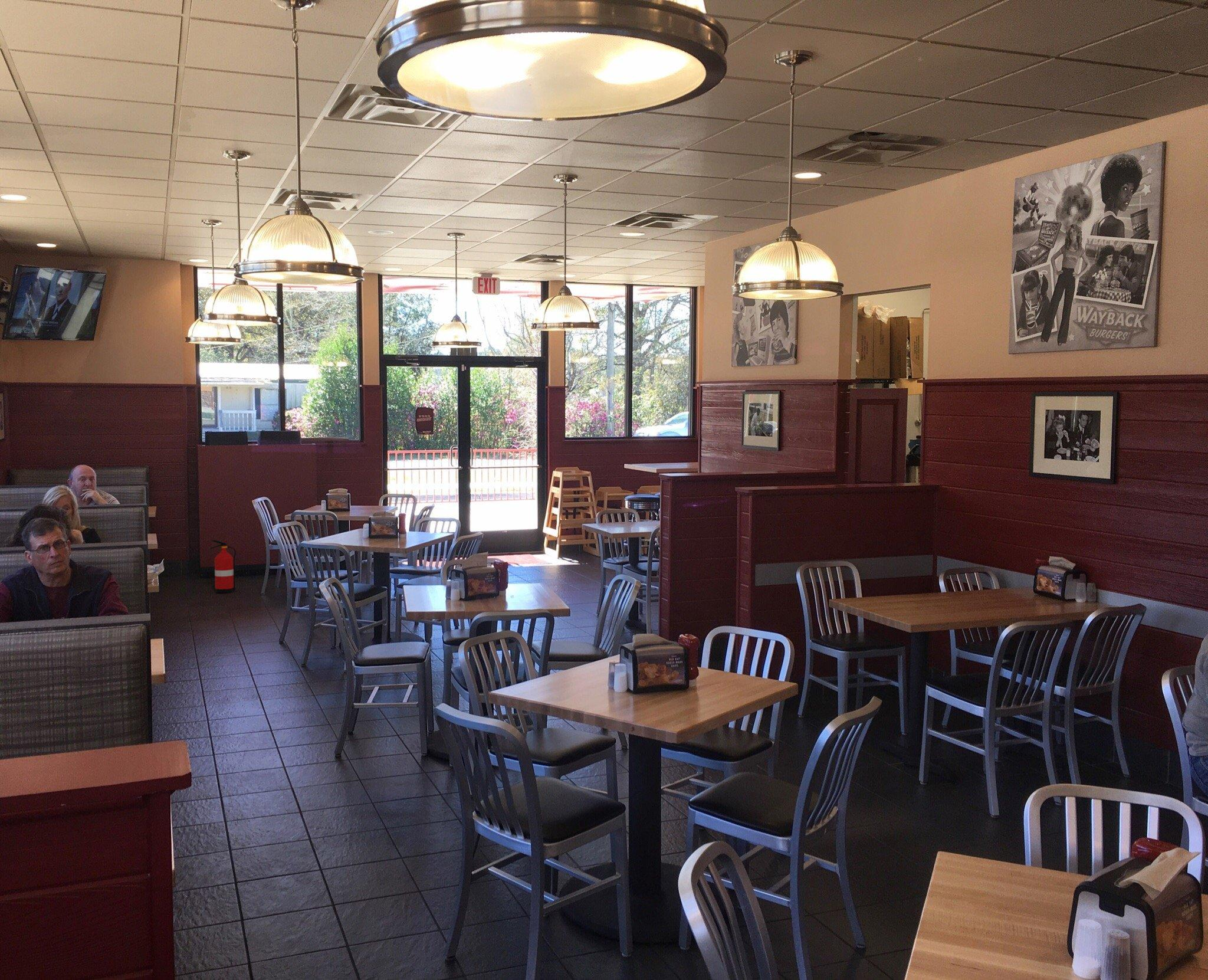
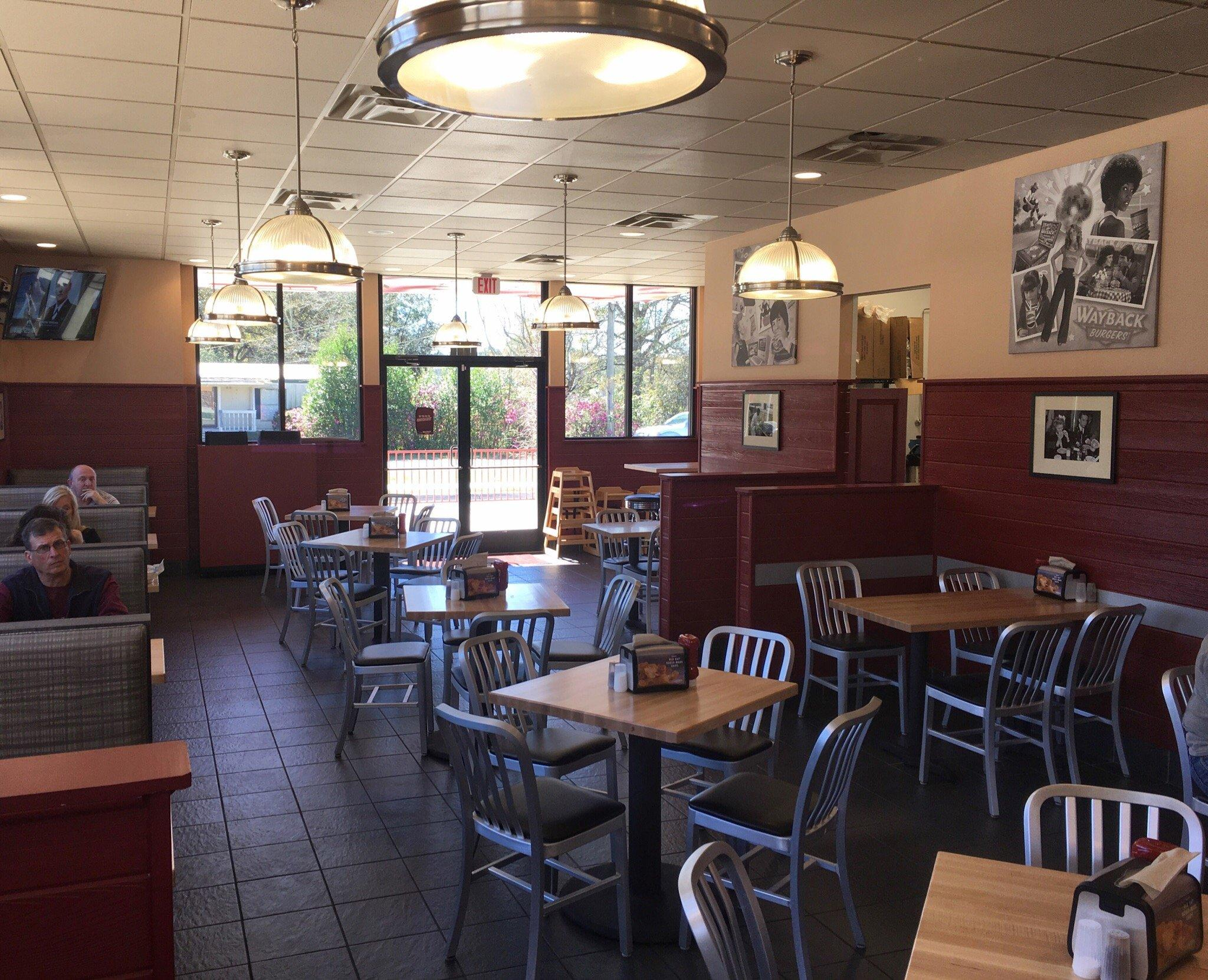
- fire extinguisher [209,539,237,594]
